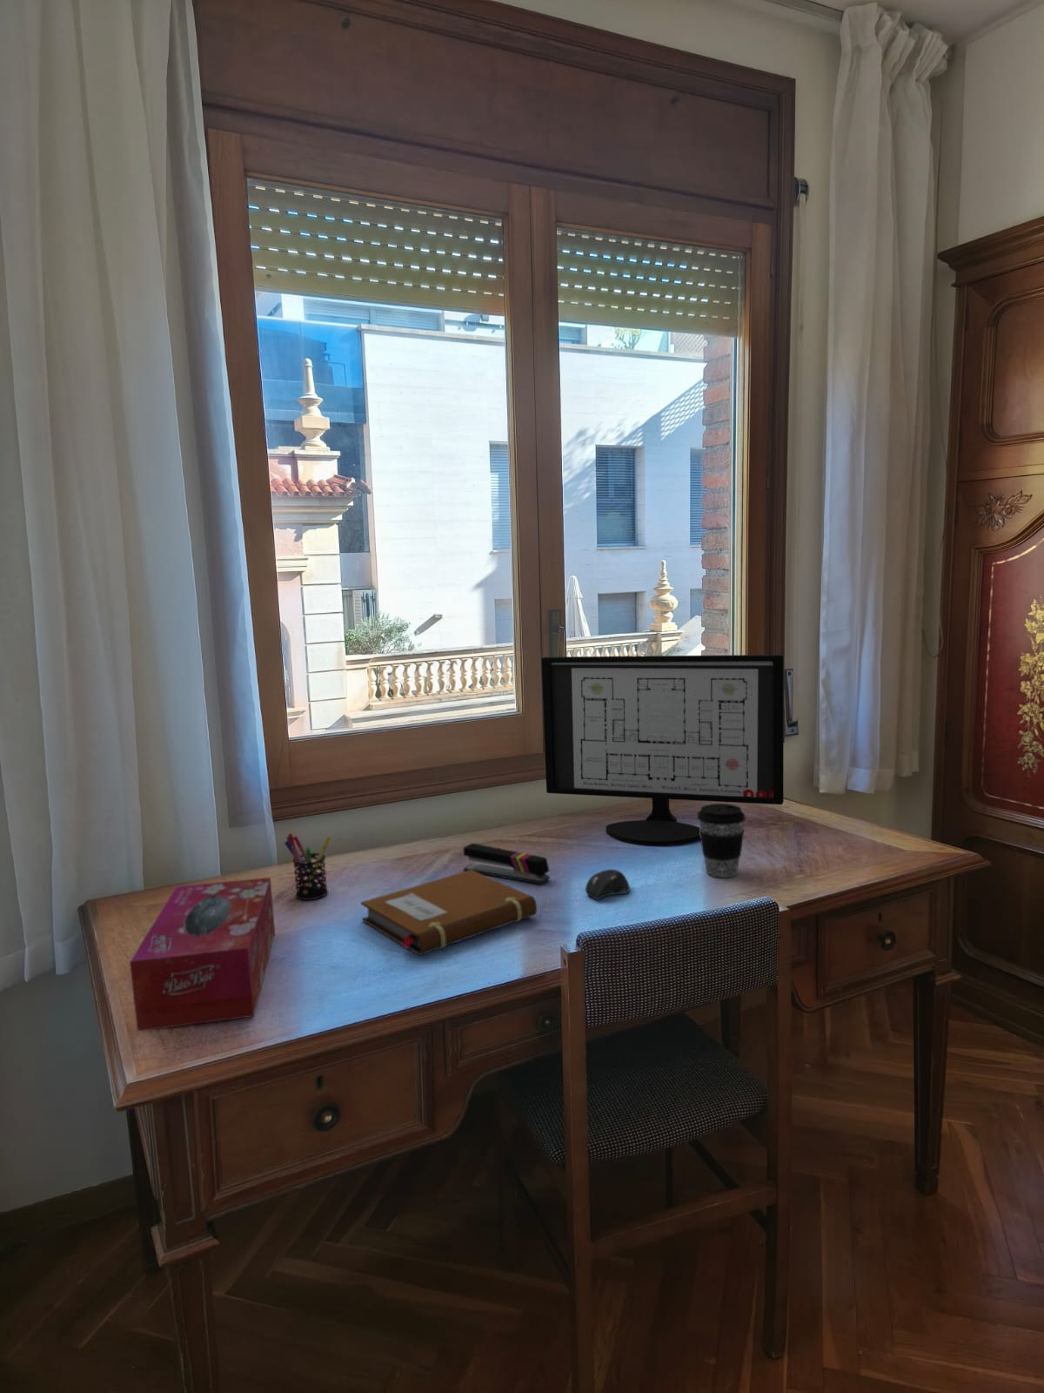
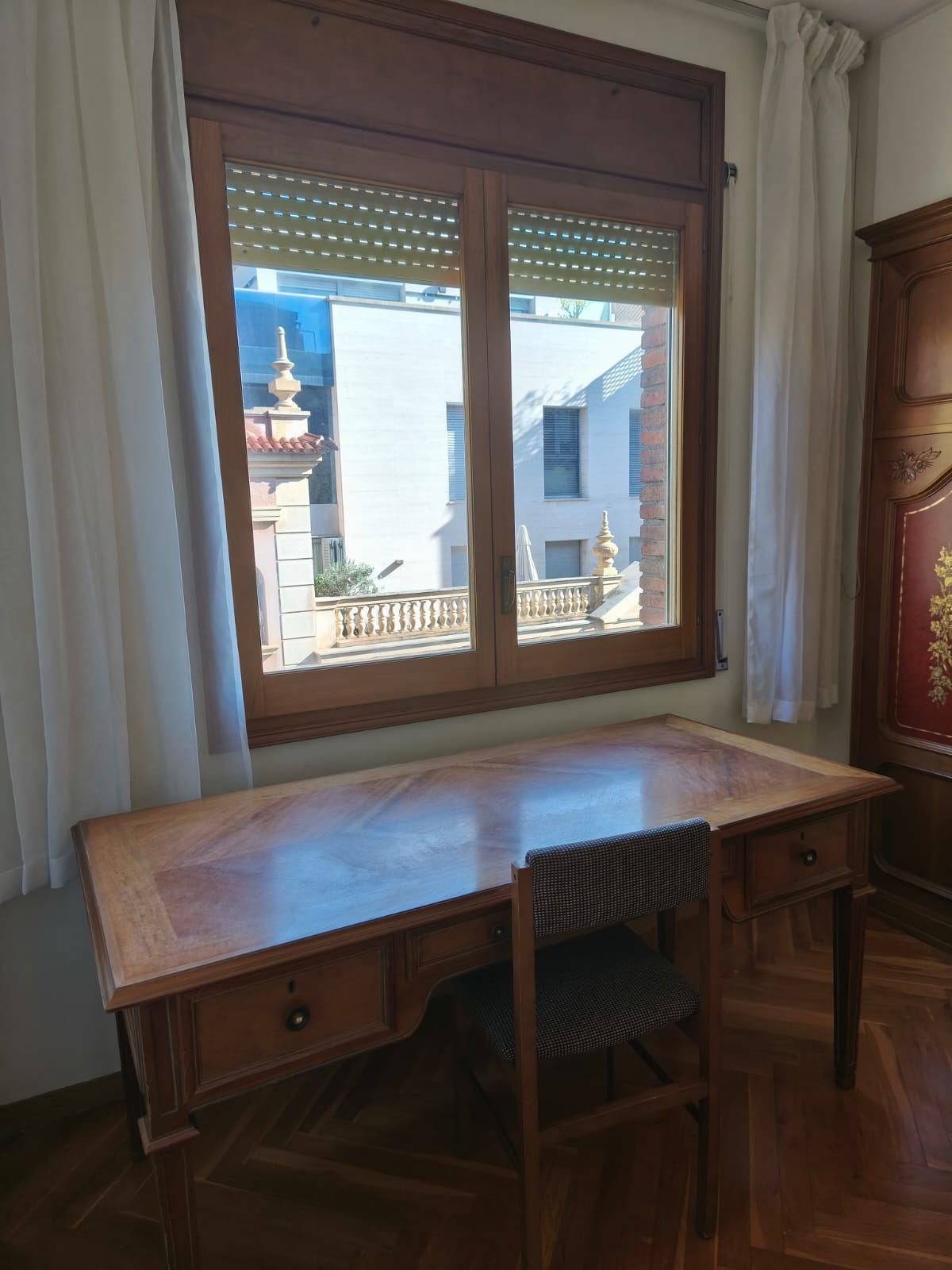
- tissue box [128,876,275,1032]
- coffee cup [696,803,747,879]
- computer monitor [541,654,785,847]
- pen holder [284,833,331,902]
- computer mouse [585,869,631,902]
- stapler [463,842,551,884]
- notebook [360,870,537,956]
